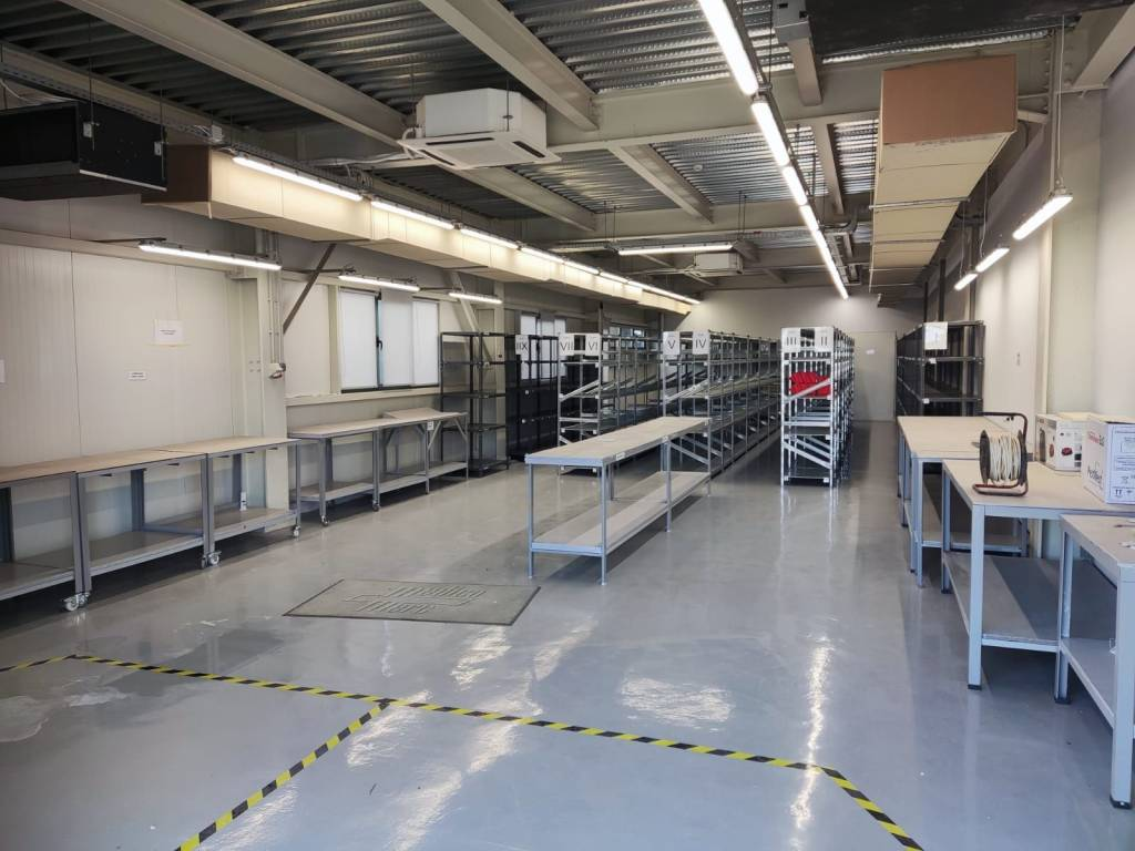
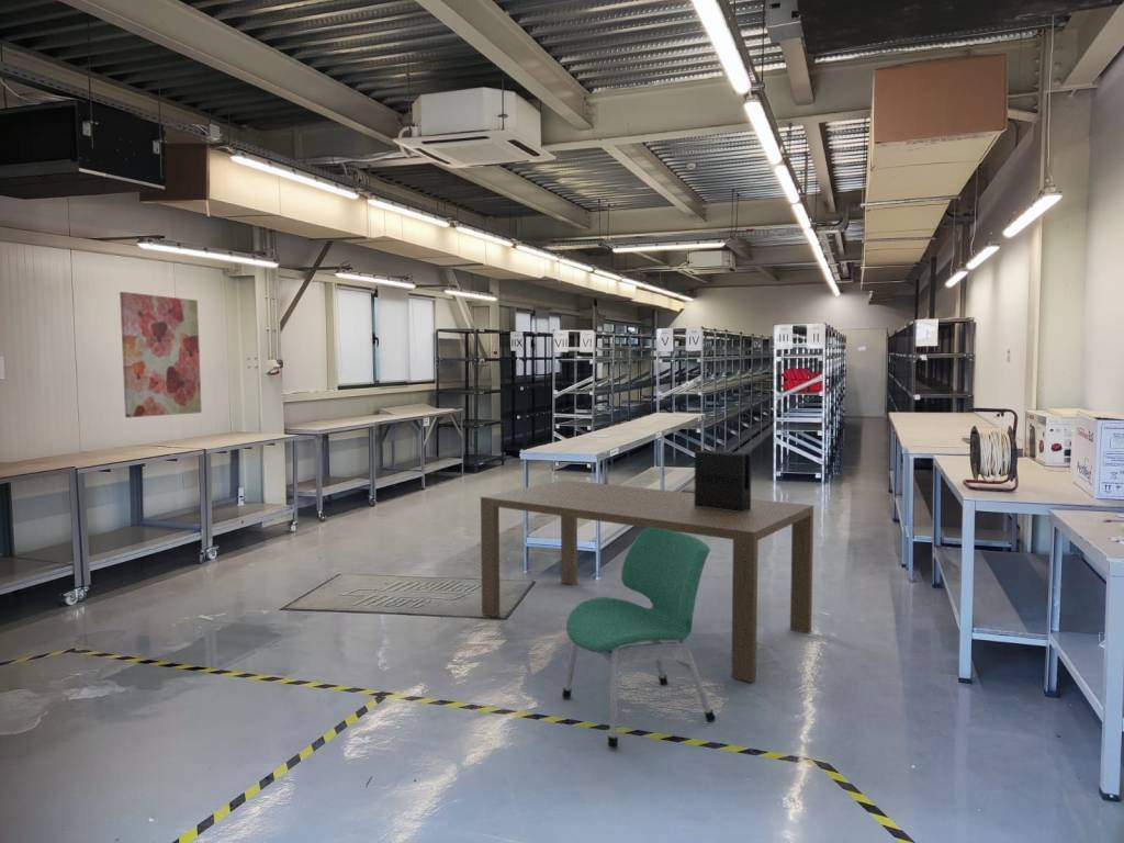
+ wall art [119,291,203,418]
+ chair [561,527,717,750]
+ dining table [480,479,814,684]
+ file holder [694,449,753,513]
